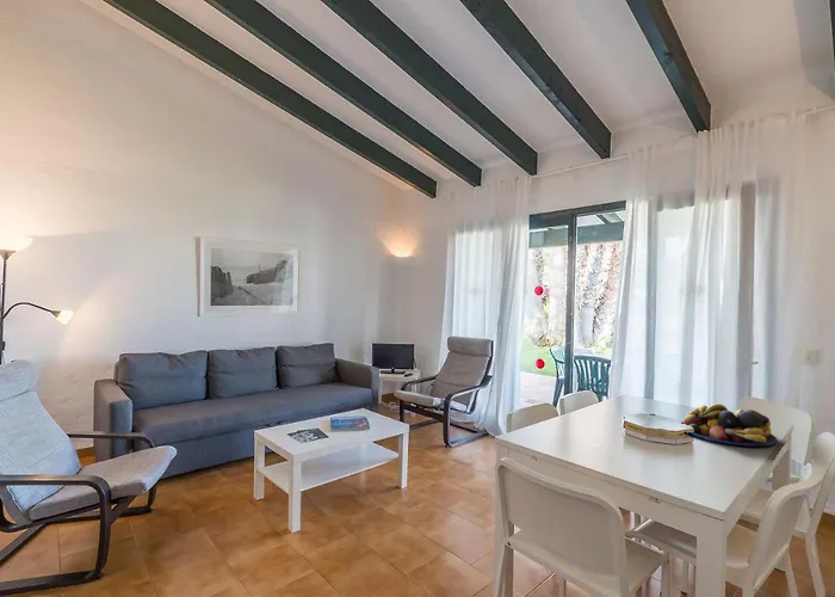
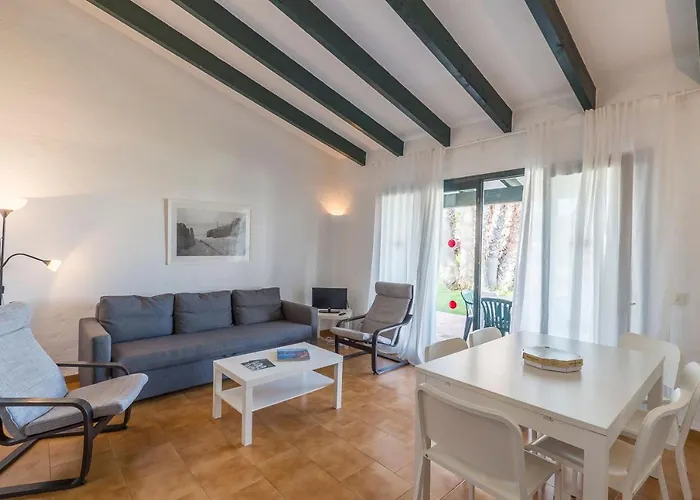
- fruit bowl [680,402,778,448]
